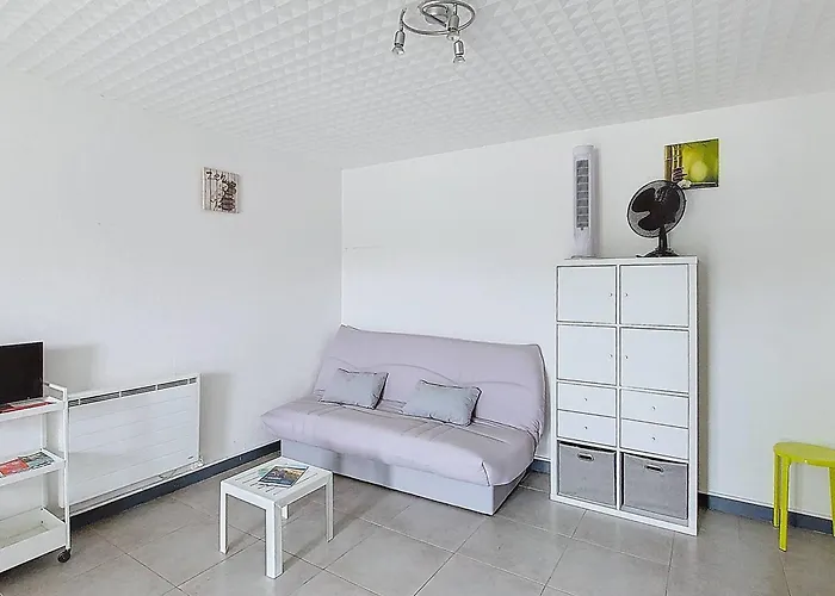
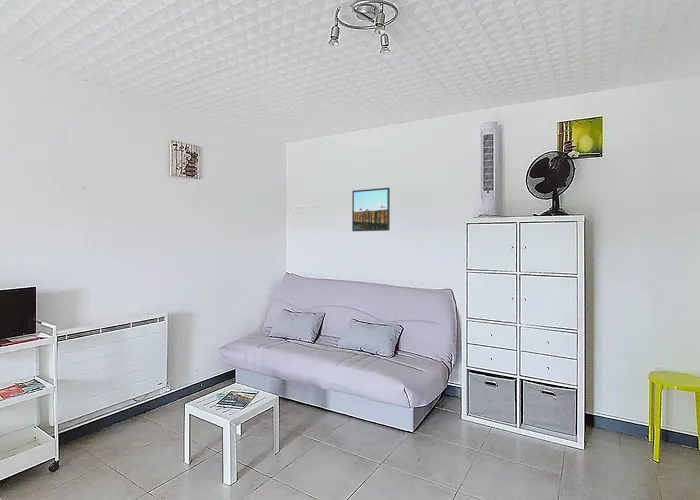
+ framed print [351,187,391,232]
